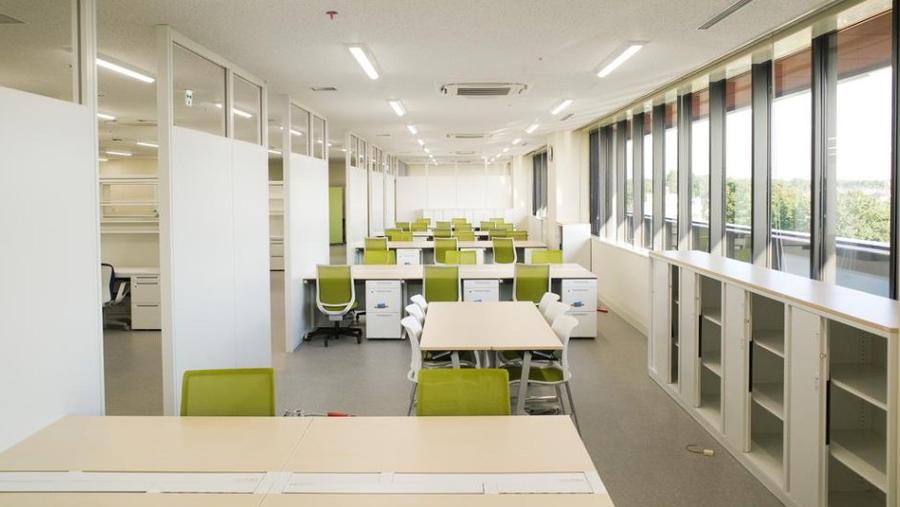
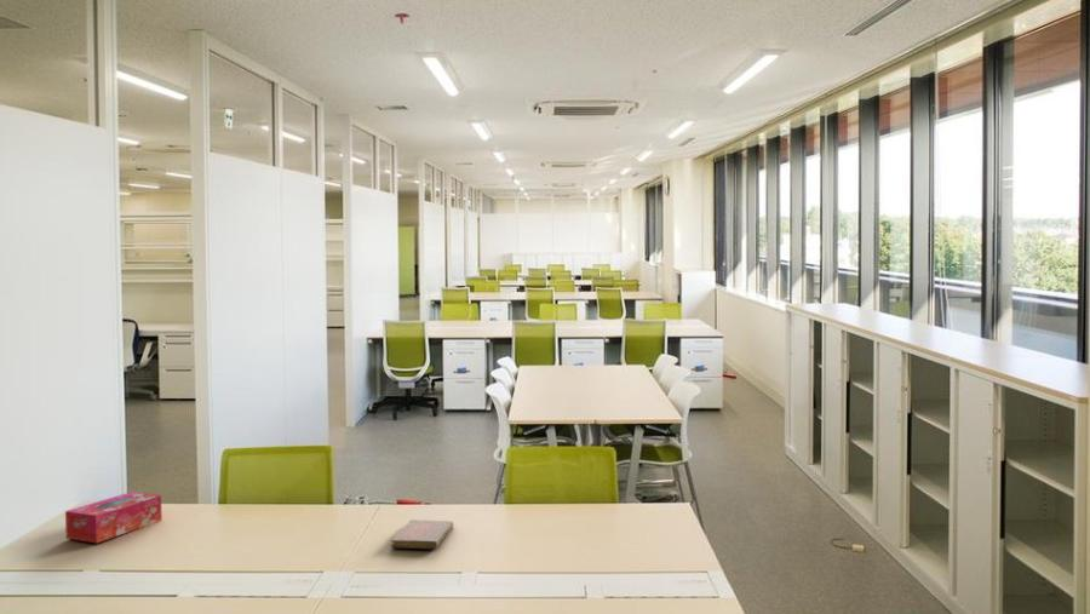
+ tissue box [64,490,164,544]
+ notebook [390,518,454,550]
